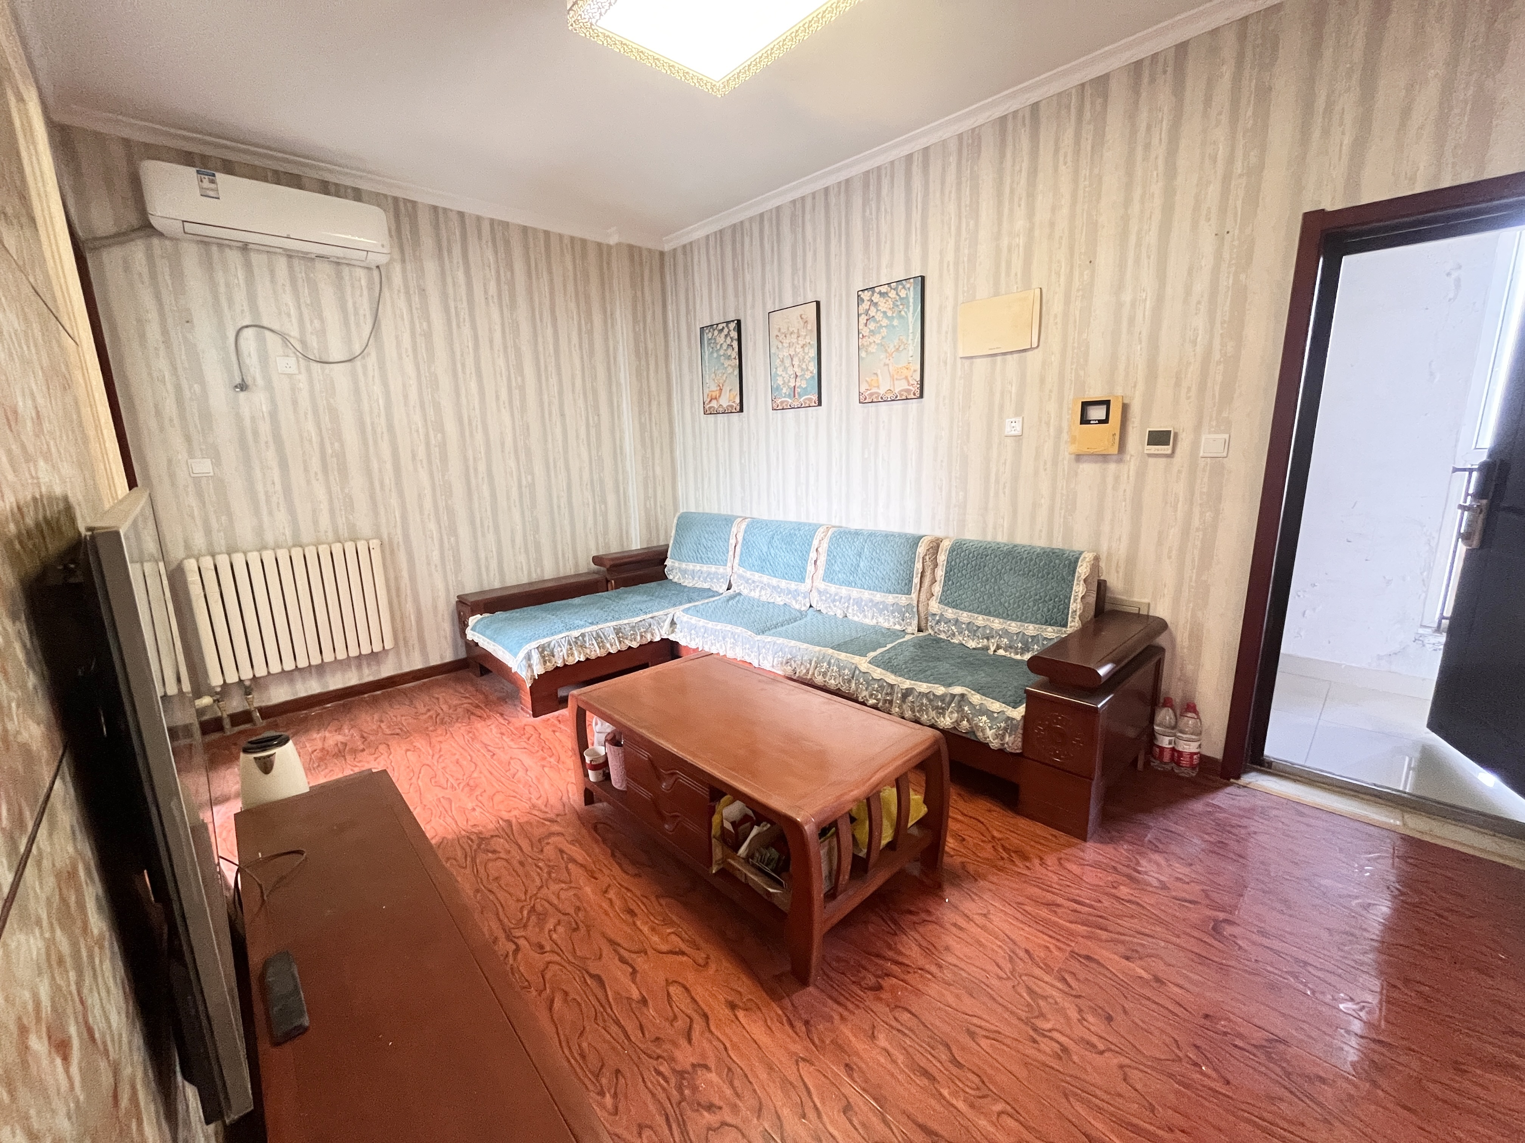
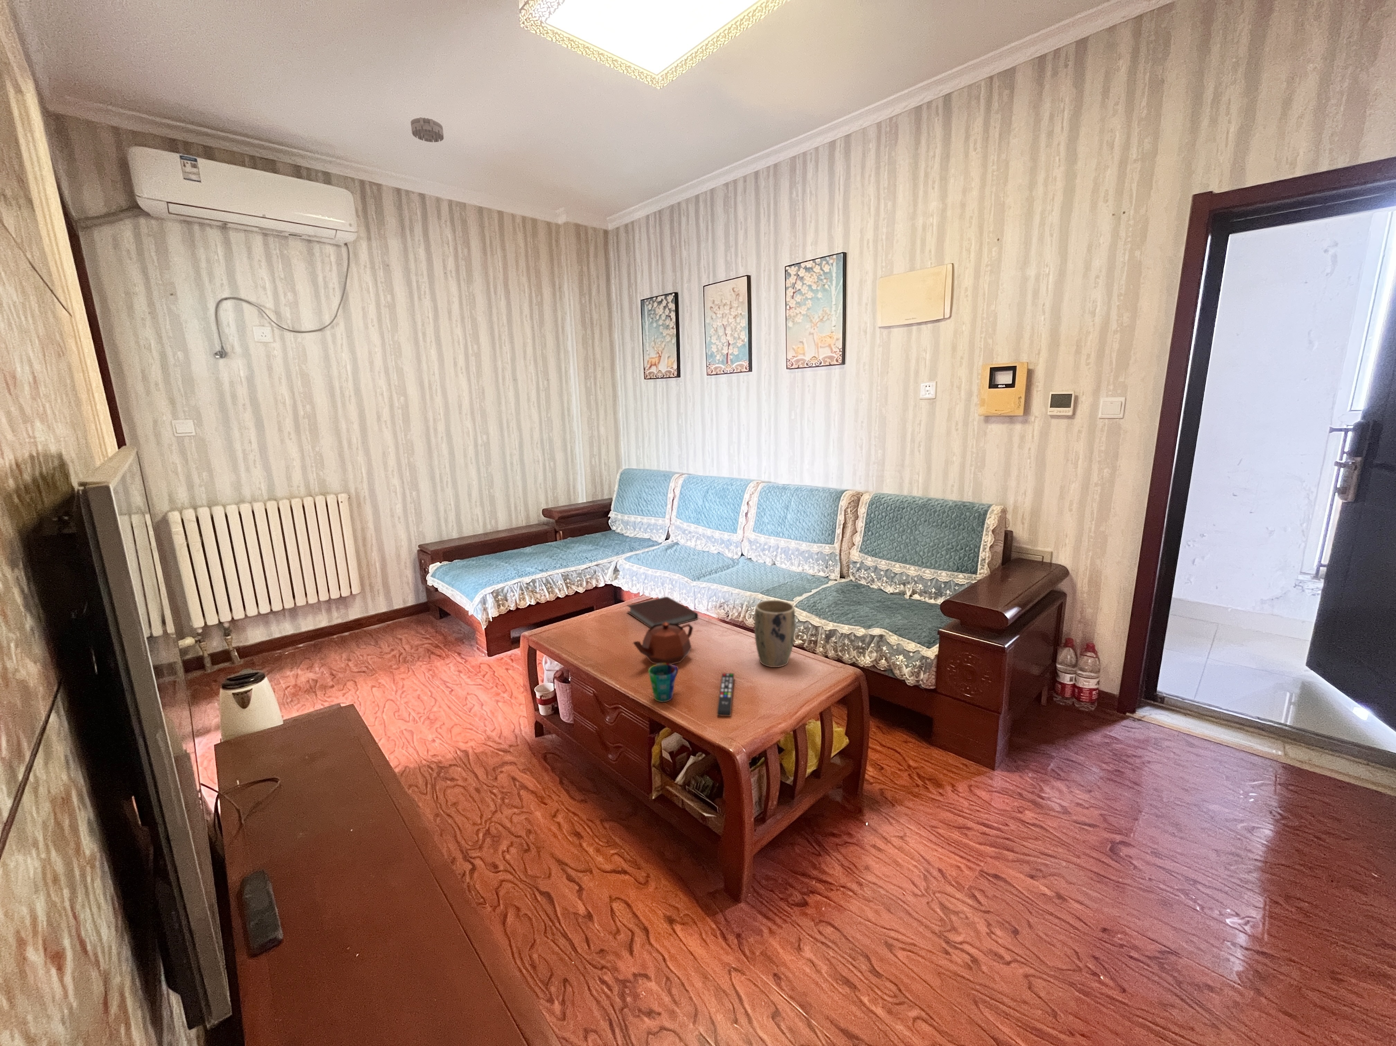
+ teapot [632,622,694,665]
+ smoke detector [410,116,444,143]
+ plant pot [754,600,796,668]
+ remote control [717,672,734,716]
+ cup [647,663,679,702]
+ notebook [627,597,698,628]
